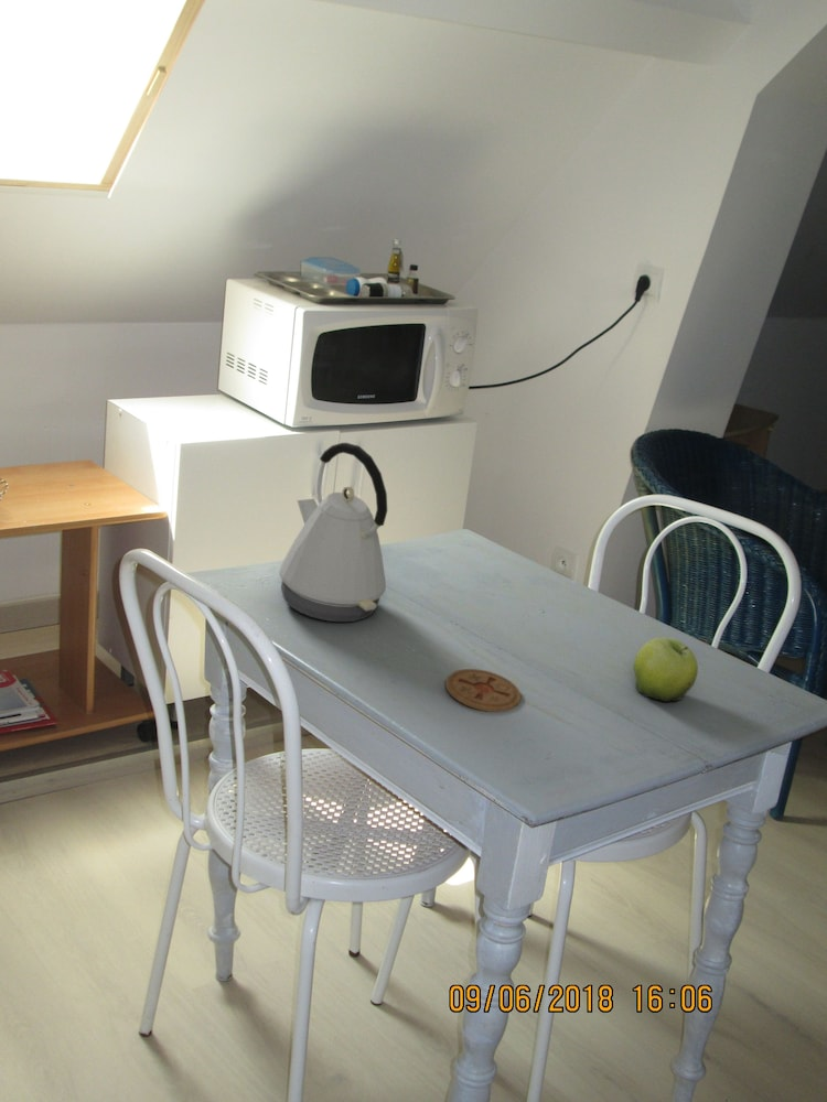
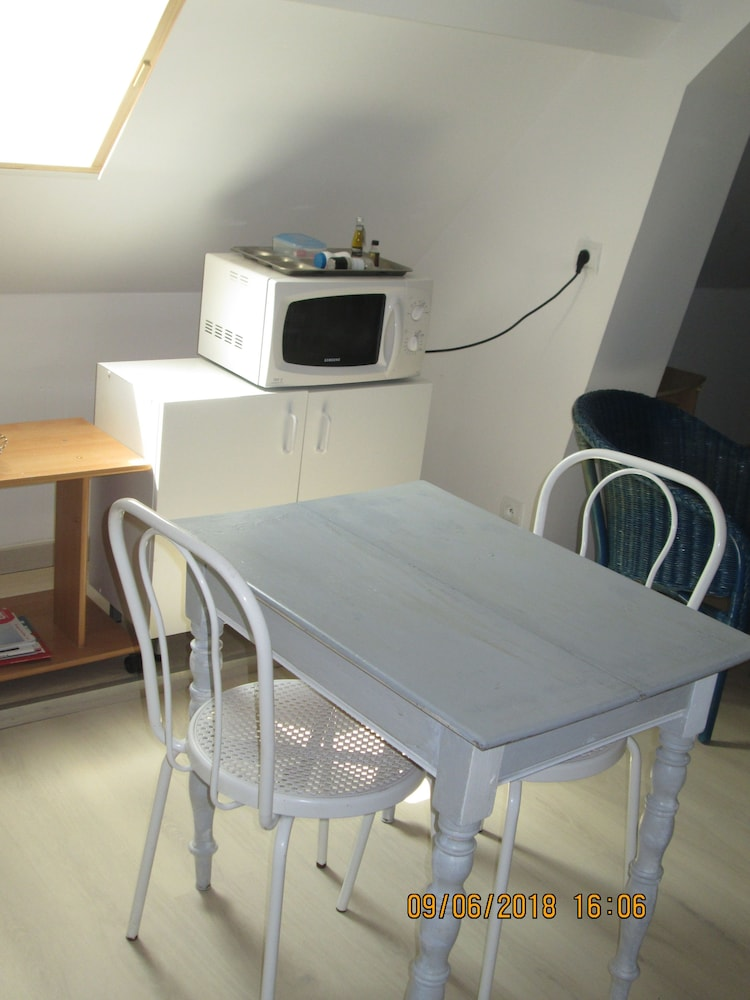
- fruit [633,637,699,703]
- coaster [444,668,522,713]
- kettle [278,442,388,623]
